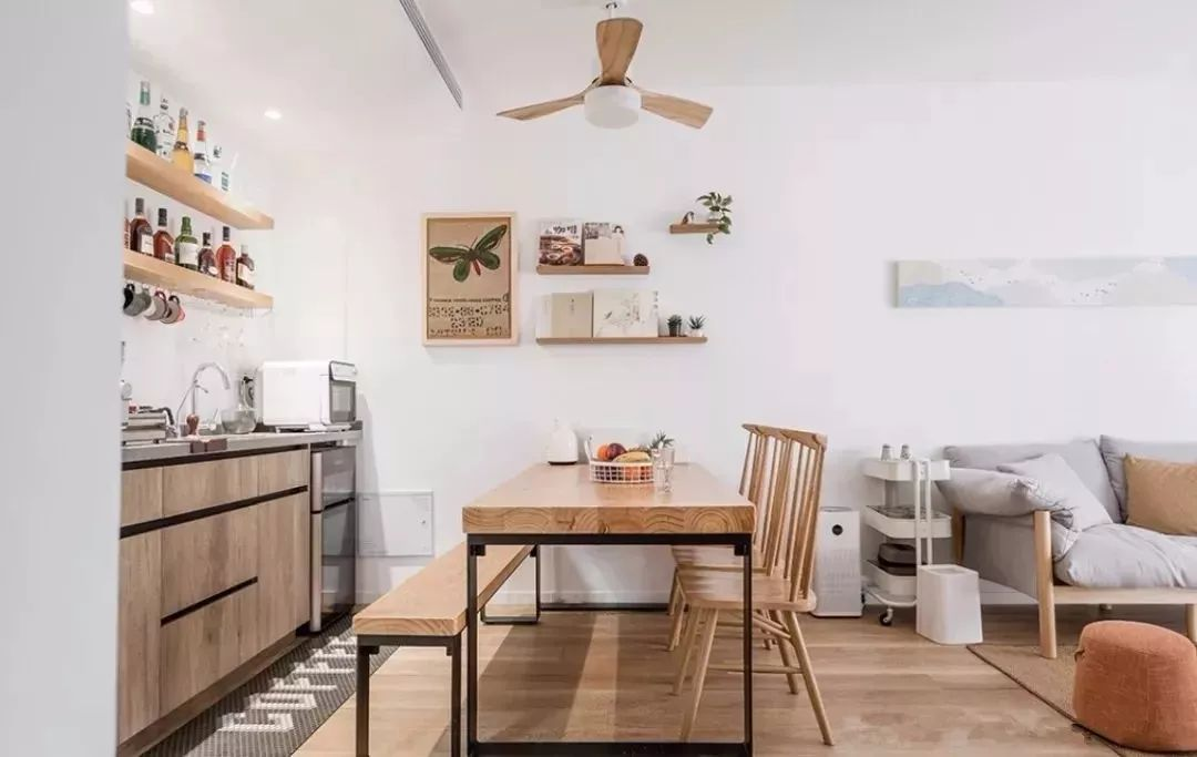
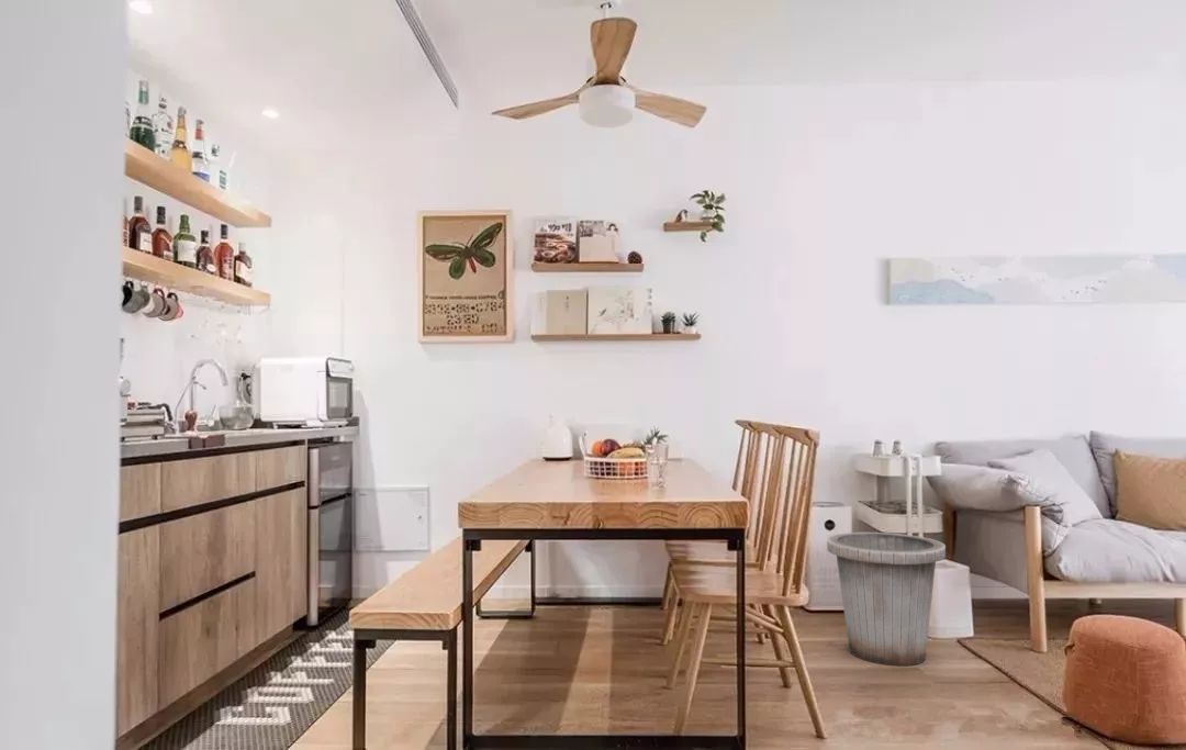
+ trash can [826,531,947,667]
